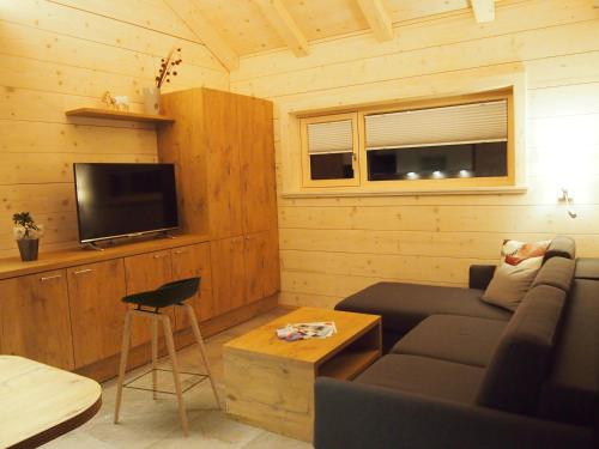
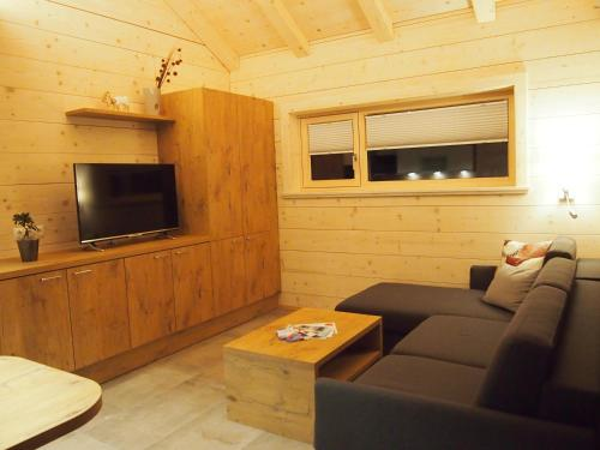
- stool [113,275,224,437]
